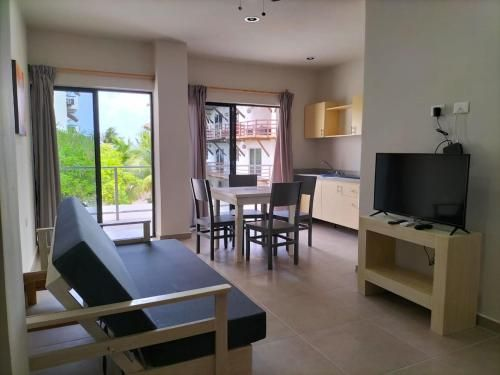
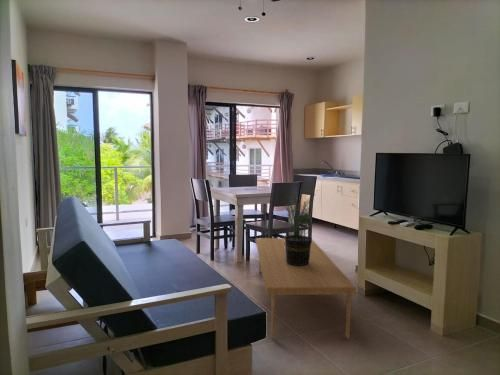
+ coffee table [255,237,357,340]
+ potted plant [280,187,320,267]
